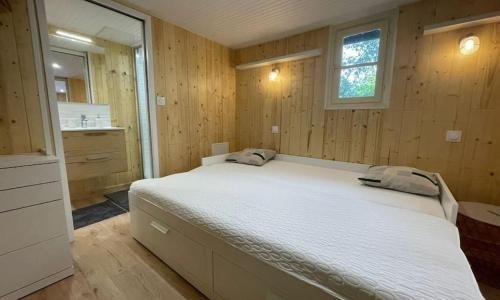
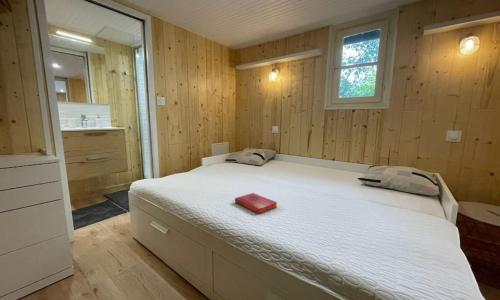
+ hardback book [234,192,278,215]
